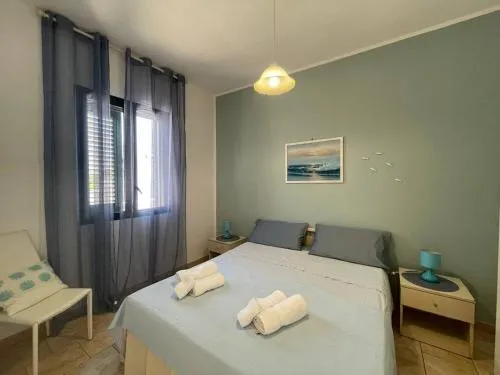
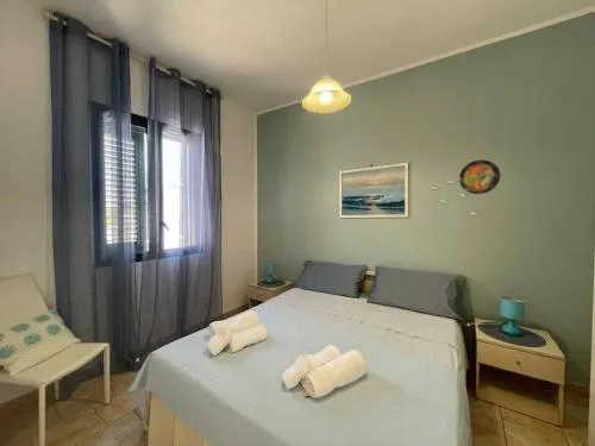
+ decorative plate [458,159,501,195]
